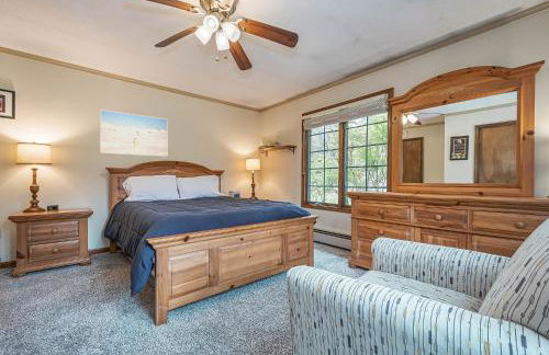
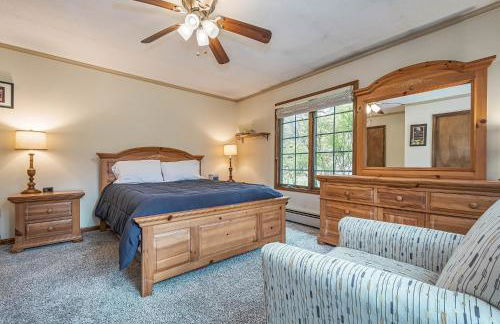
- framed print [99,108,169,158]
